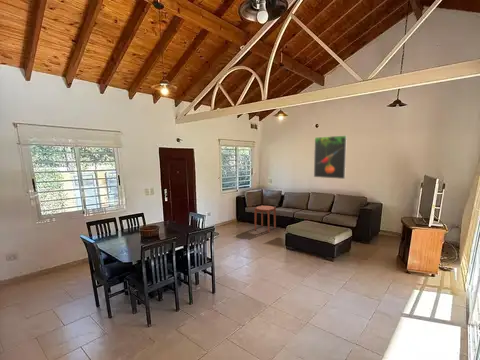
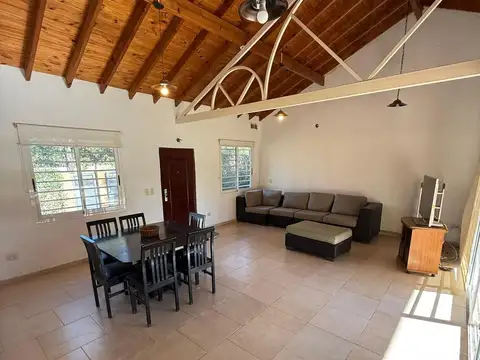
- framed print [313,135,348,180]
- side table [253,204,277,233]
